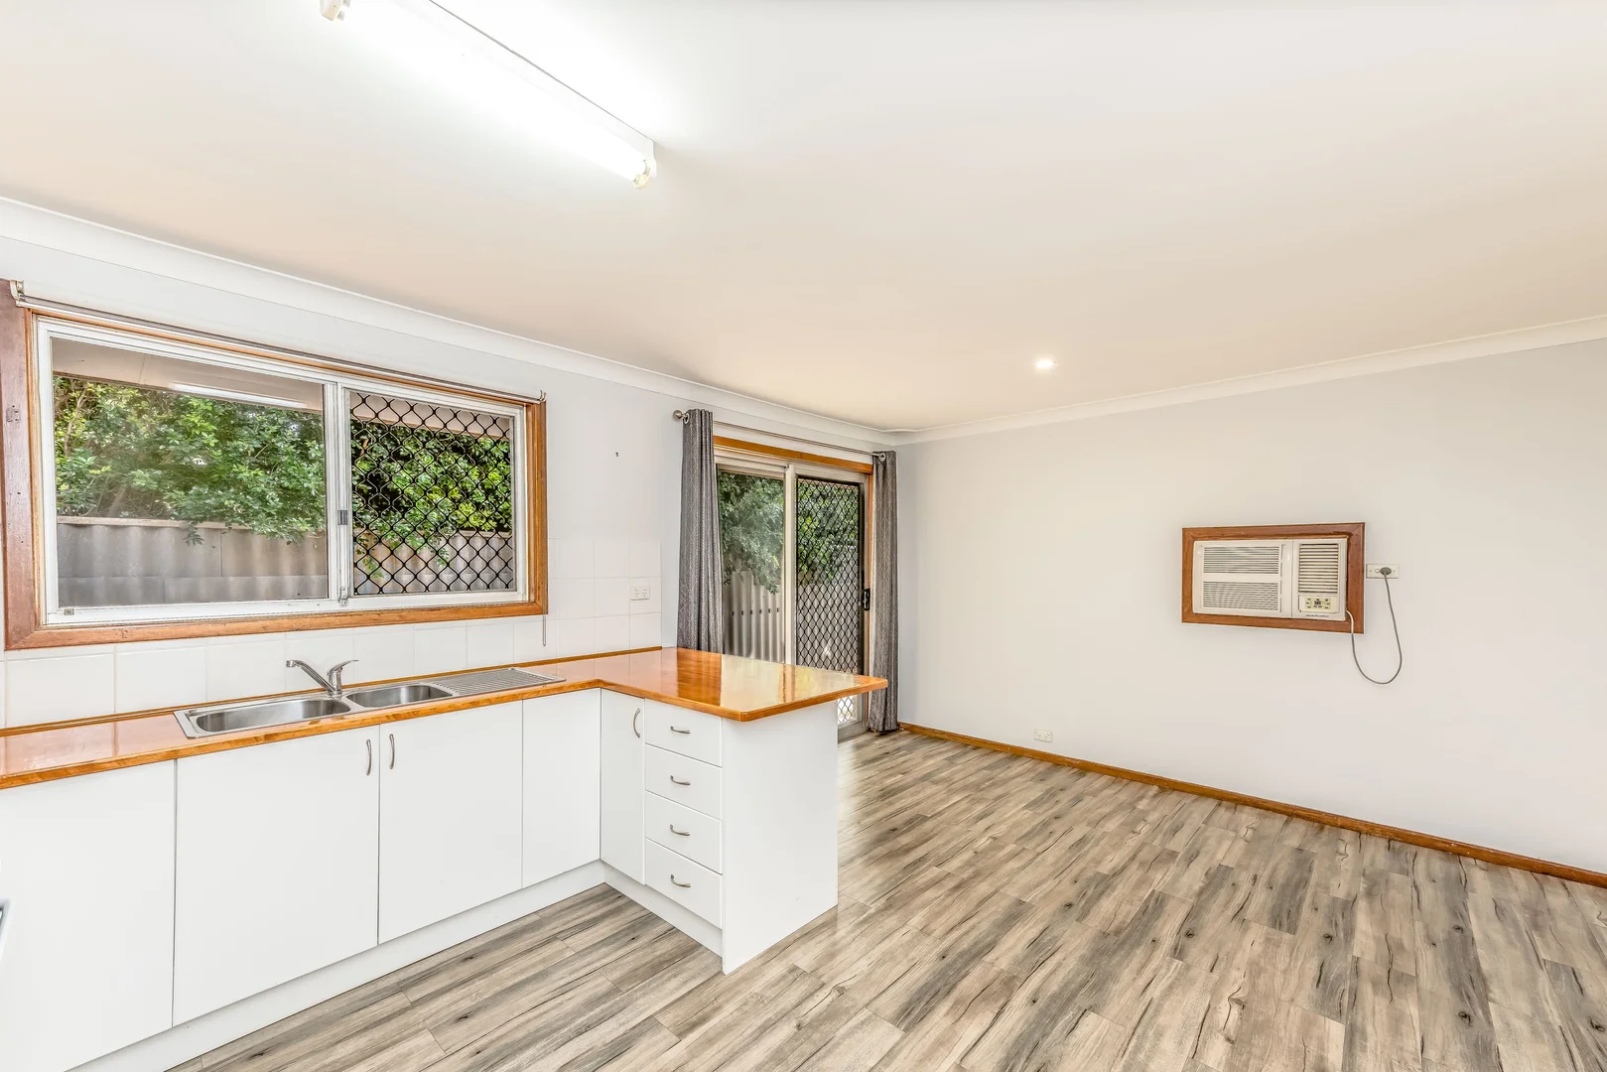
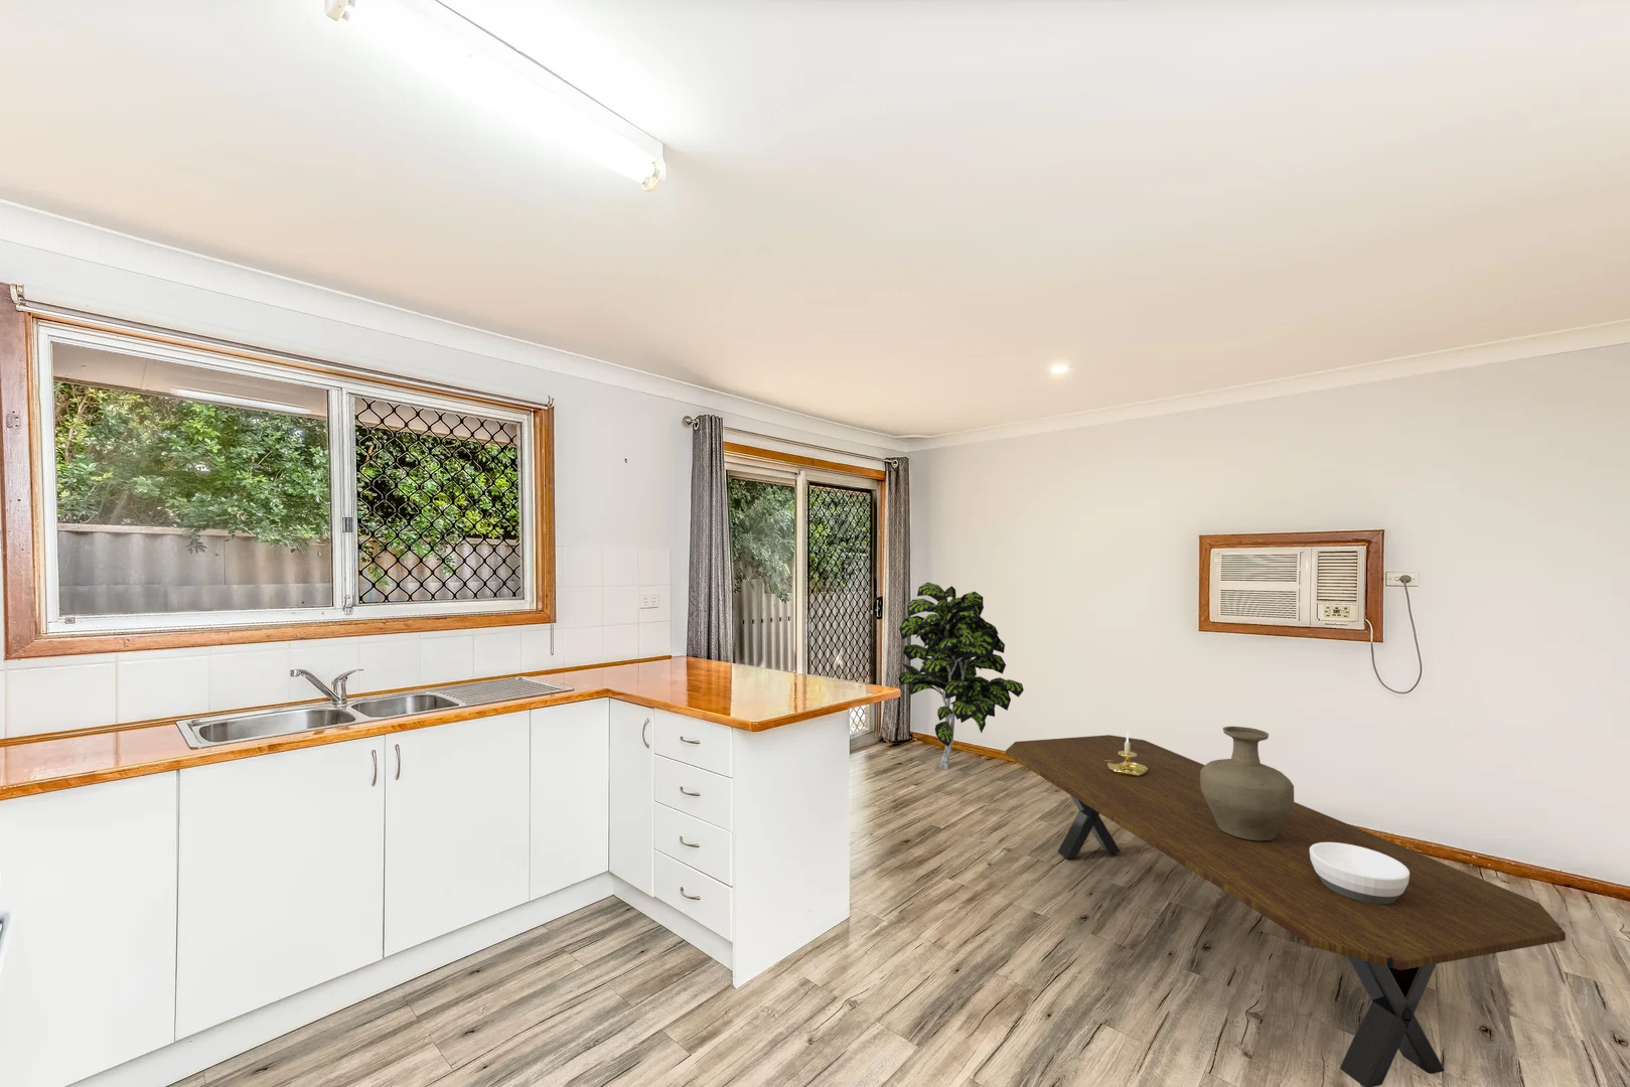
+ bowl [1310,842,1409,904]
+ dining table [1005,734,1567,1087]
+ candle holder [1106,730,1148,776]
+ indoor plant [897,582,1024,770]
+ vase [1200,725,1295,841]
